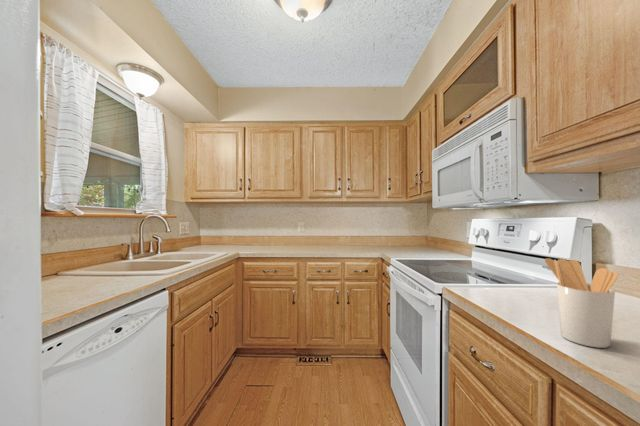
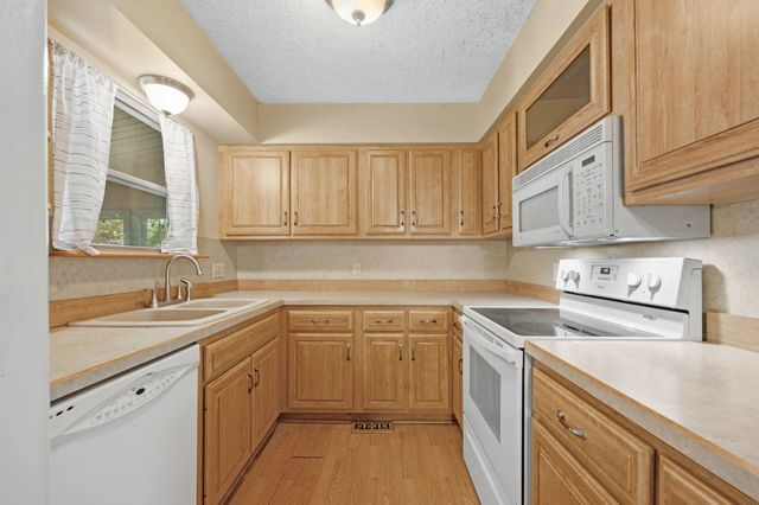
- utensil holder [543,257,619,349]
